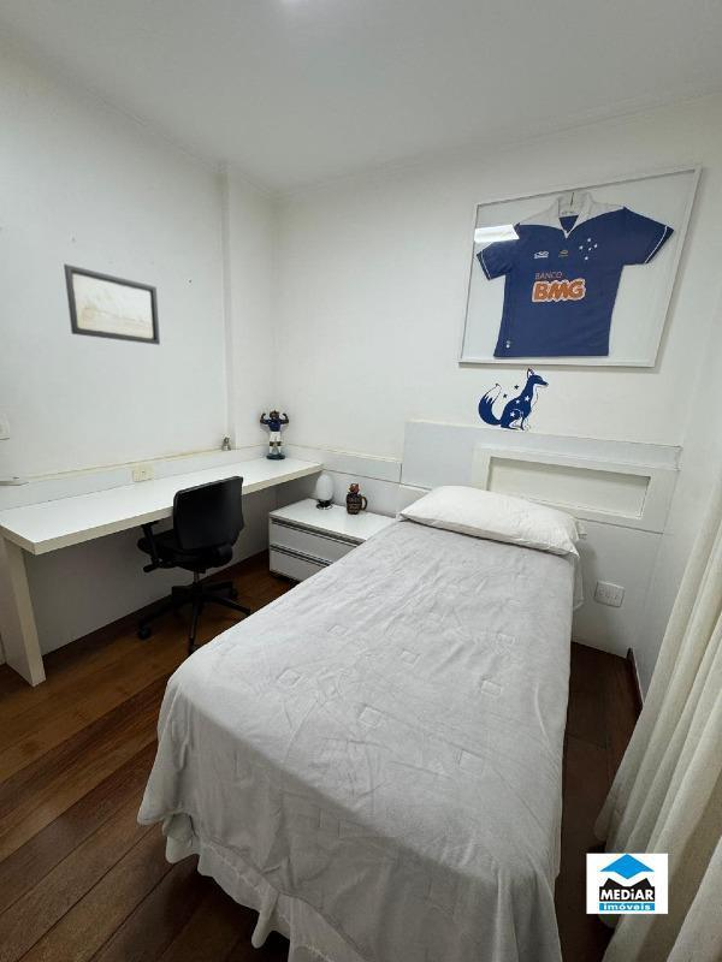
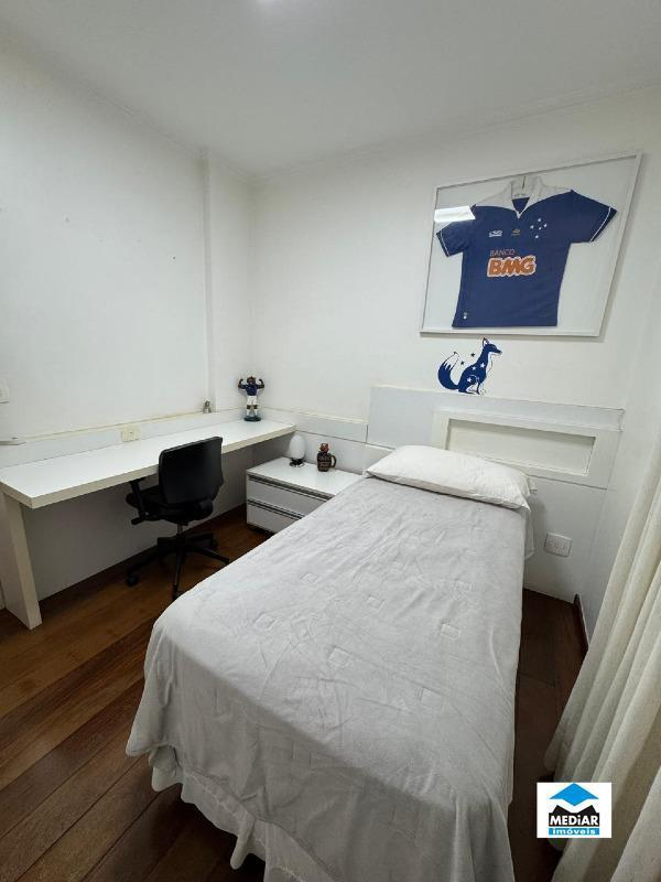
- wall art [63,263,161,346]
